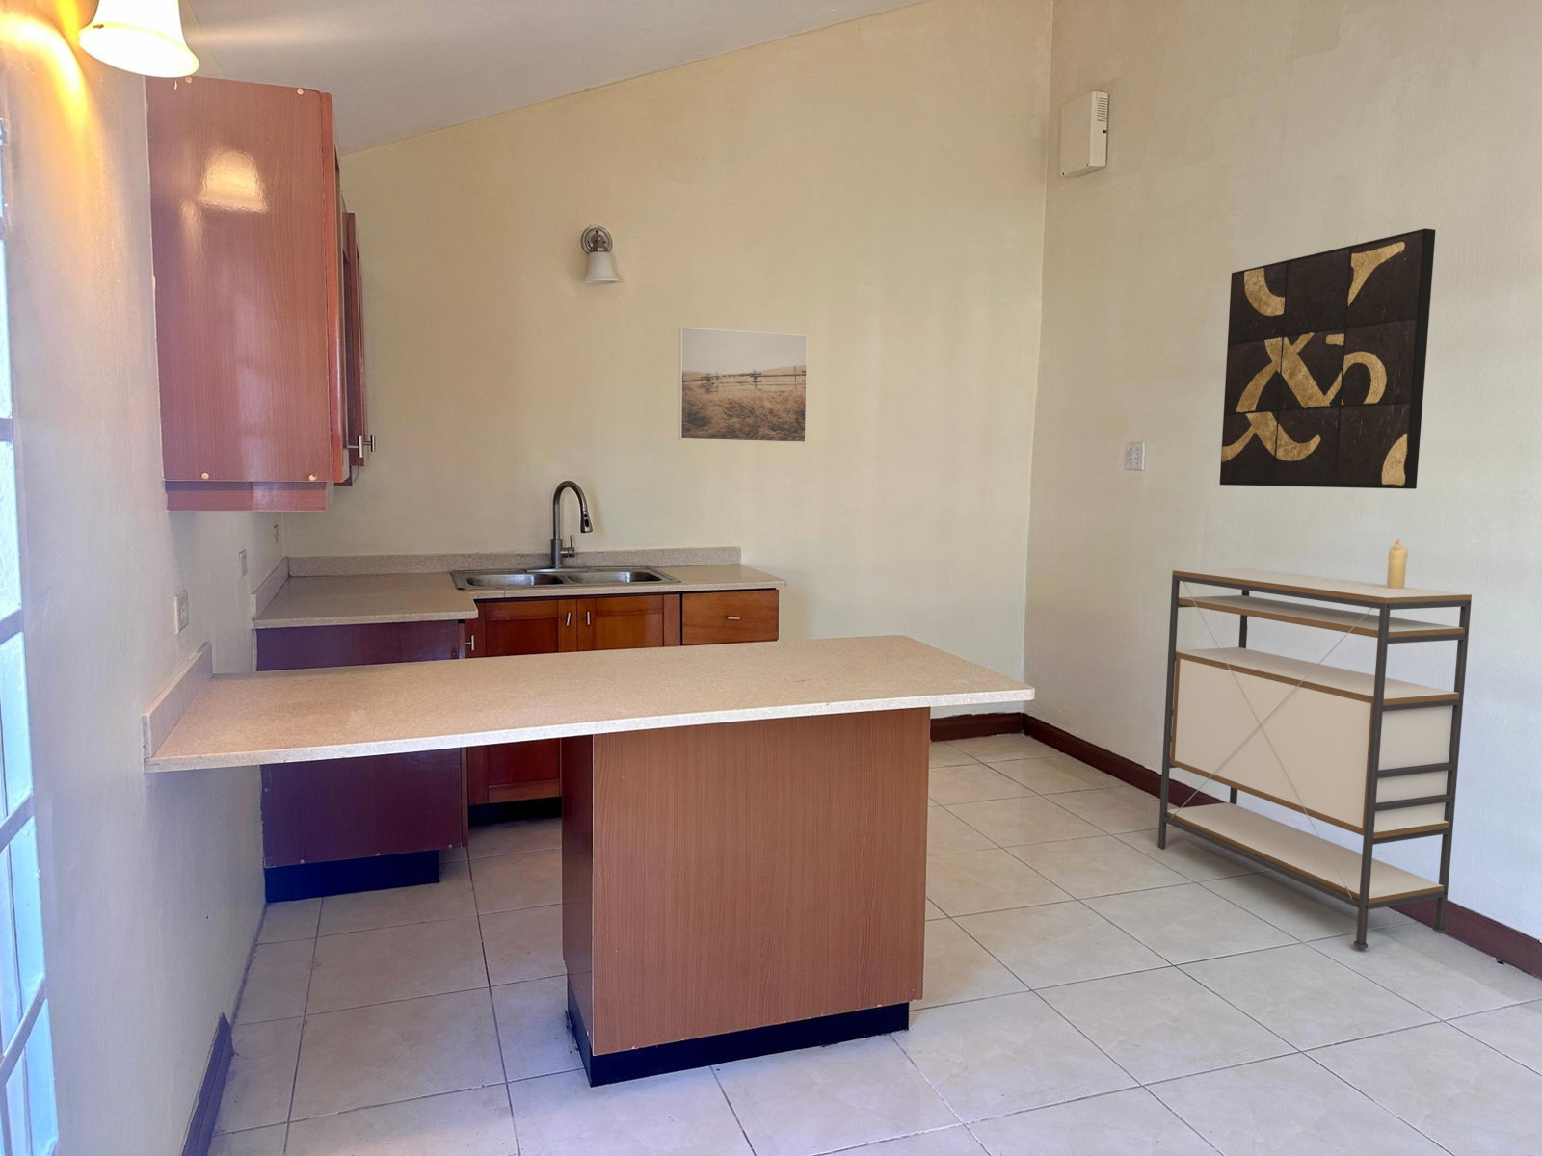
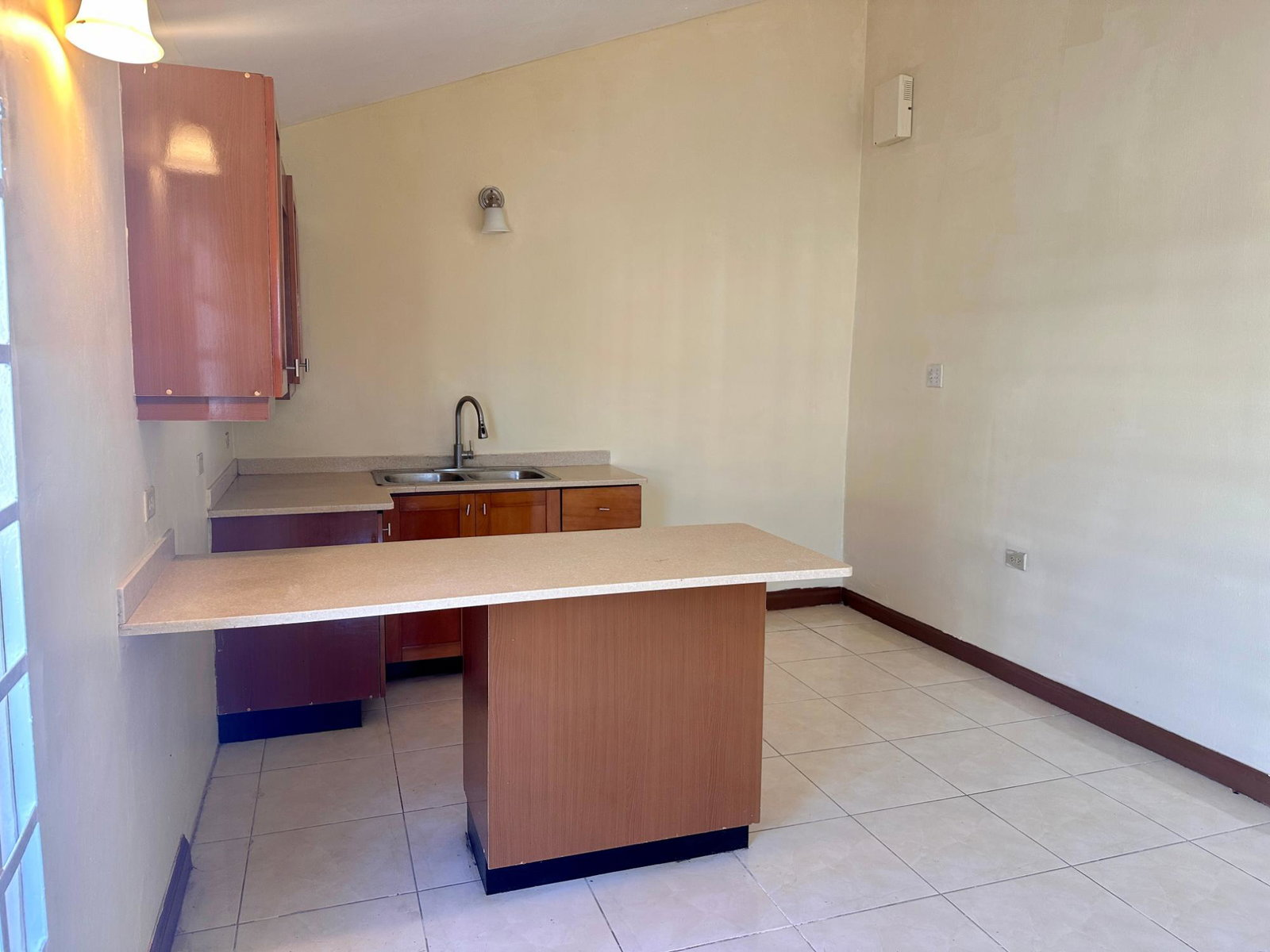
- wall art [1218,227,1436,491]
- shelving unit [1157,567,1473,948]
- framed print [678,327,809,444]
- candle [1385,538,1408,590]
